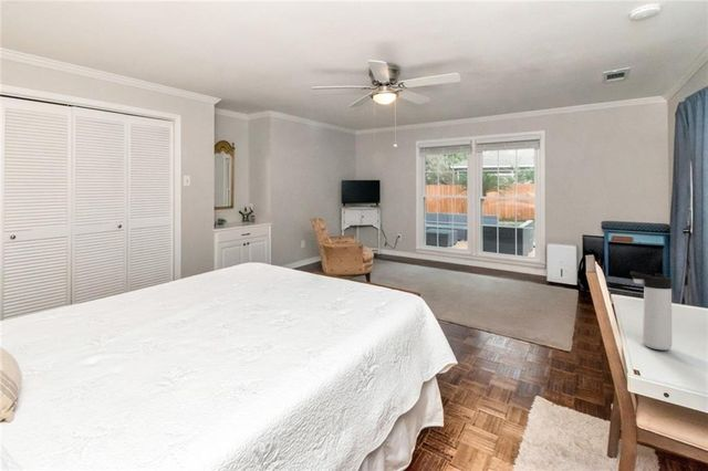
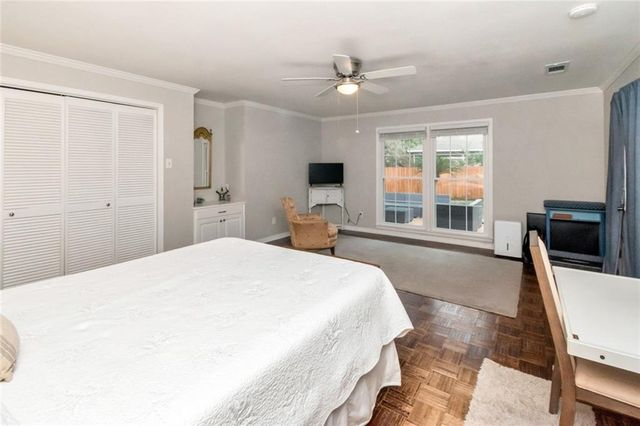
- thermos bottle [629,271,673,352]
